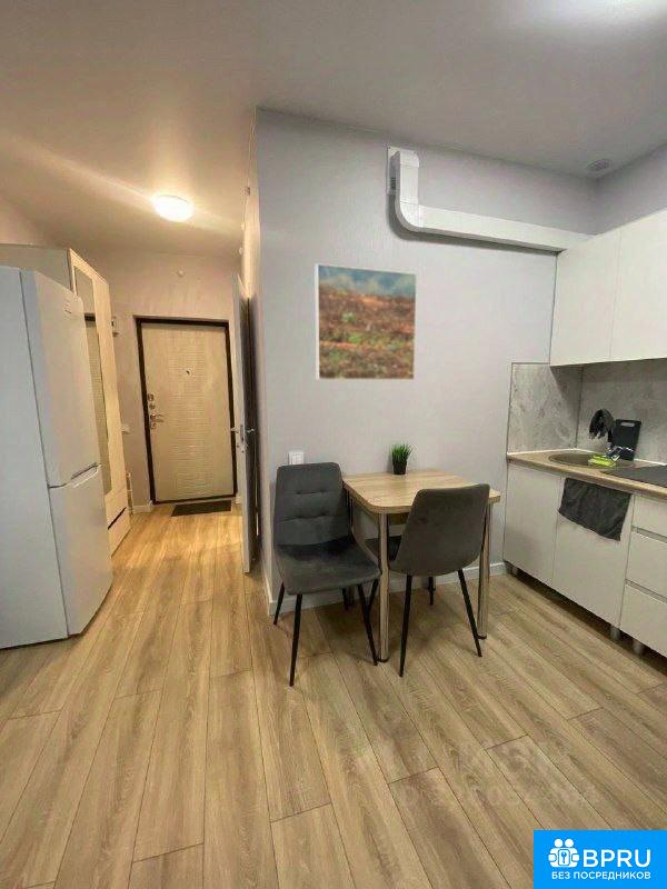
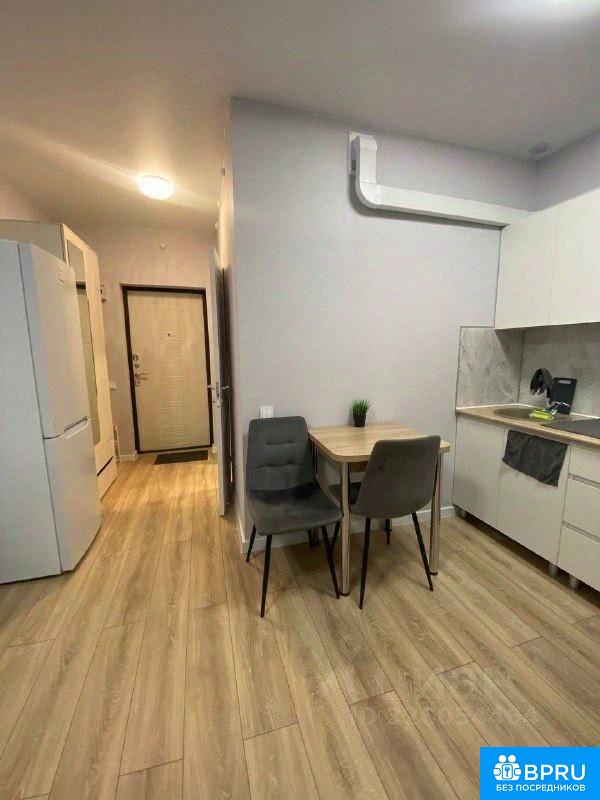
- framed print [313,262,418,381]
